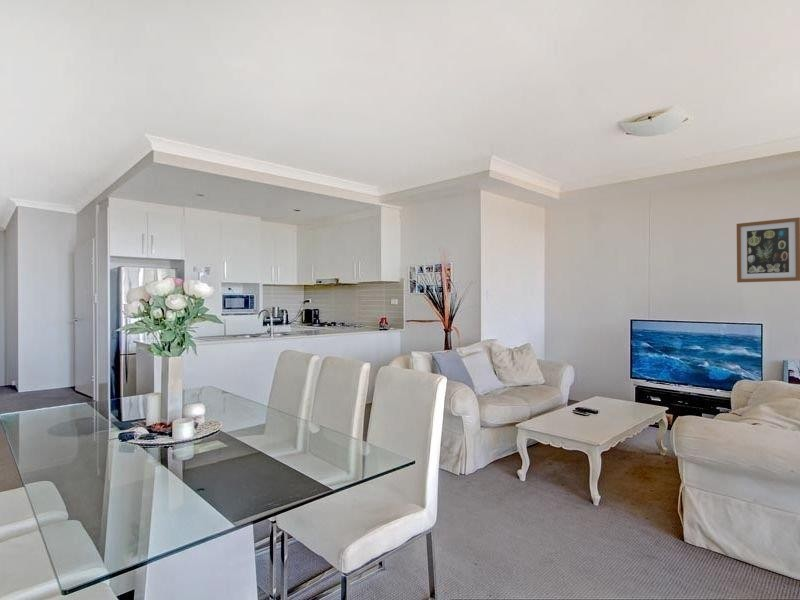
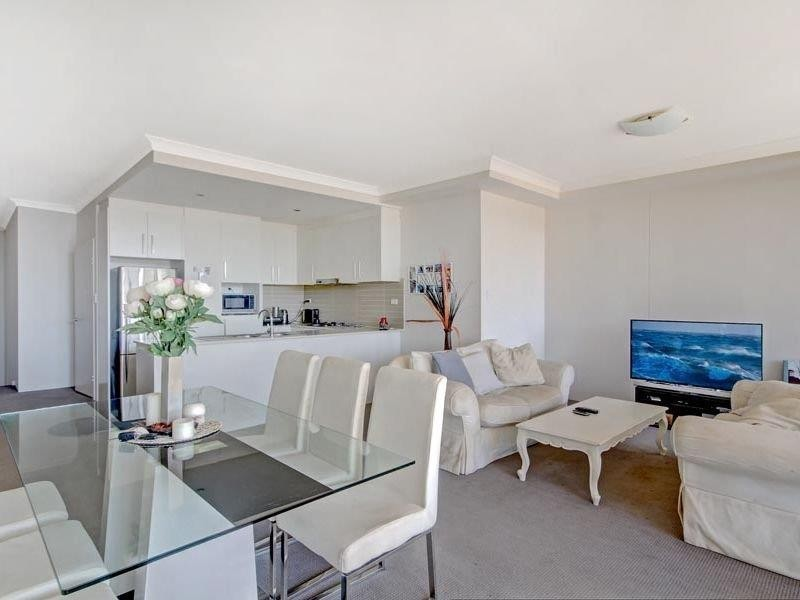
- wall art [736,216,800,283]
